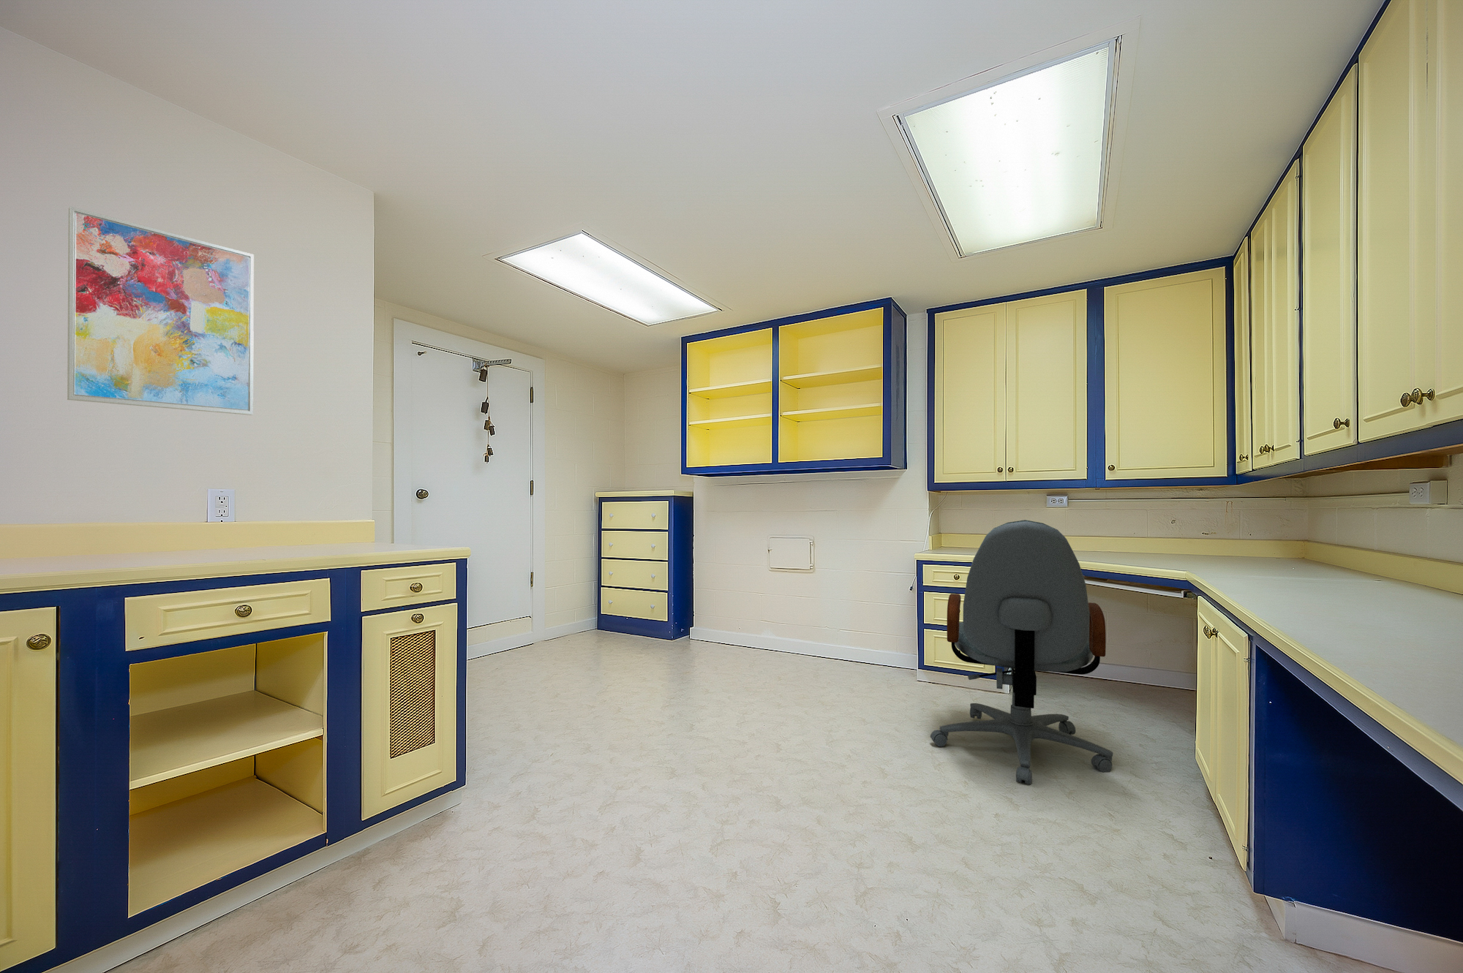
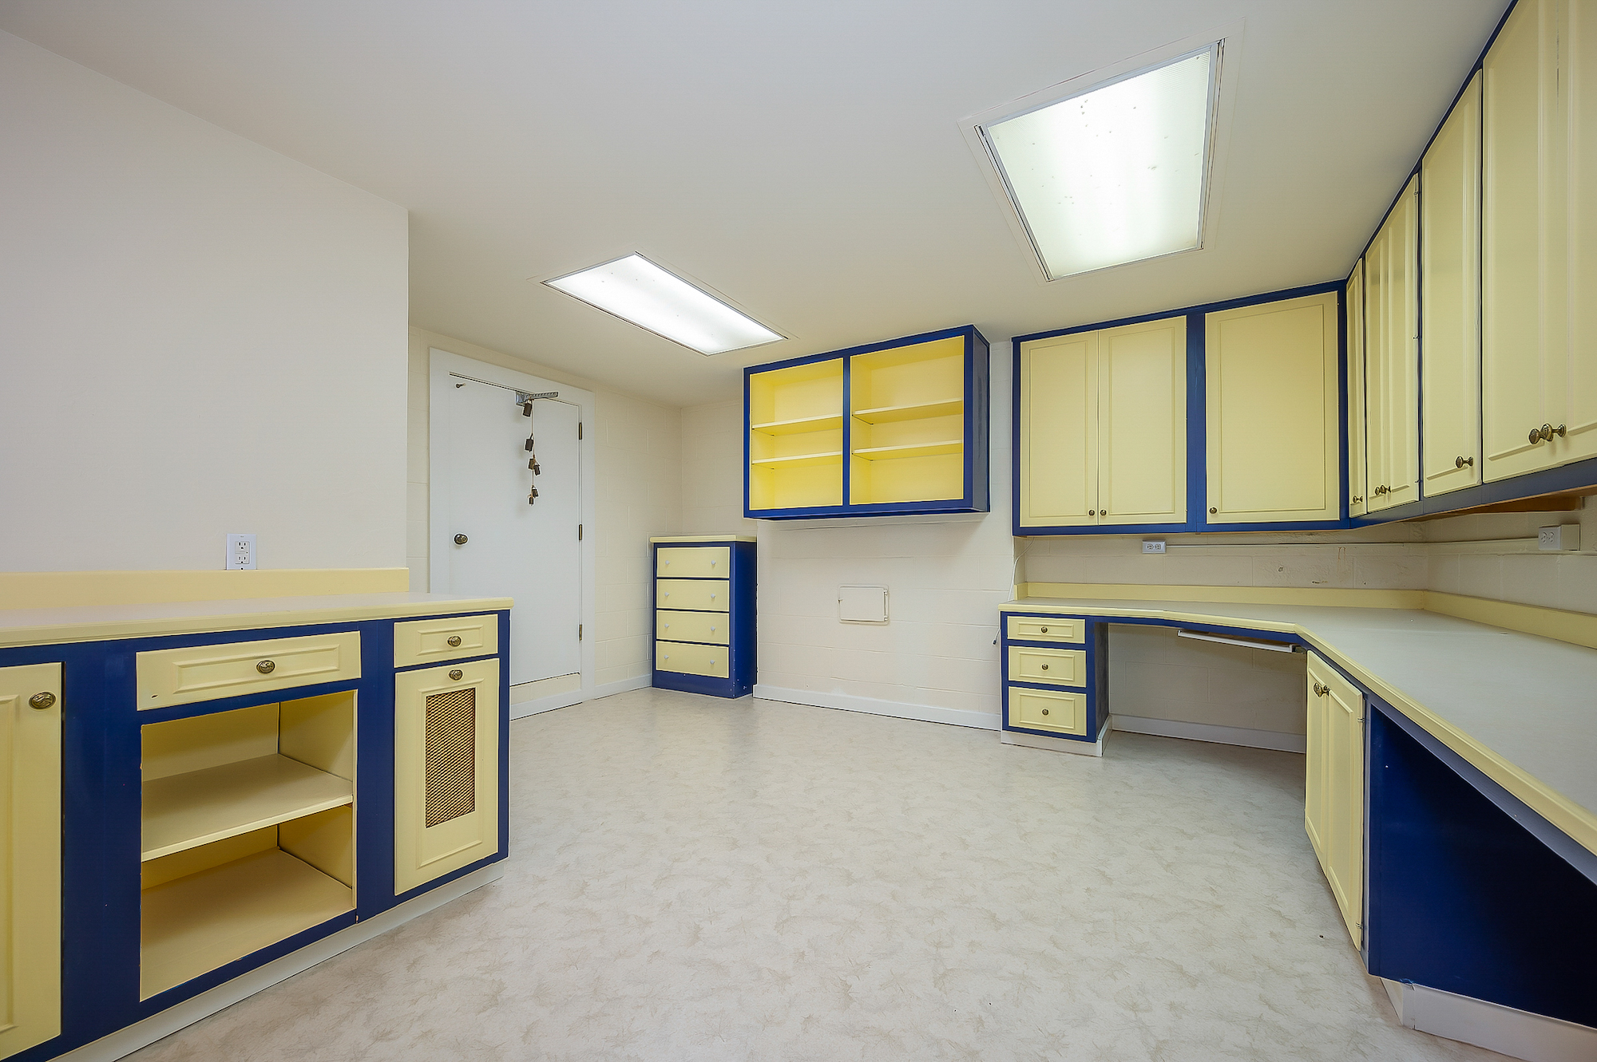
- wall art [66,205,254,416]
- office chair [930,519,1114,785]
